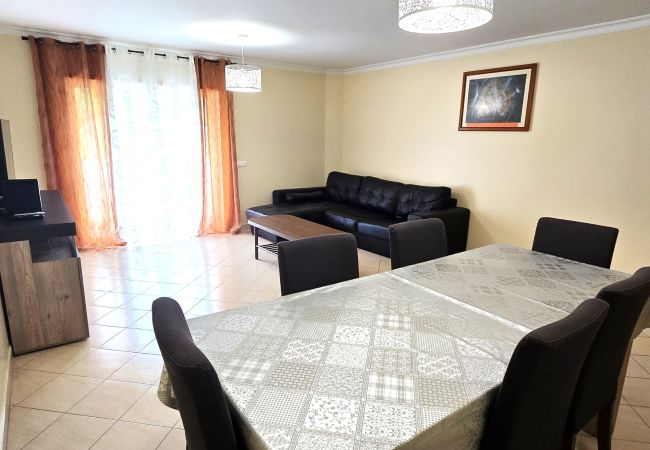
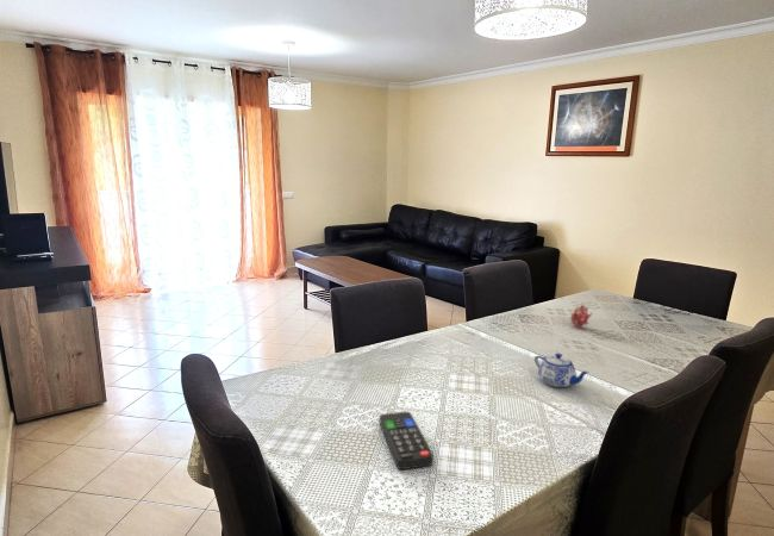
+ remote control [379,411,435,470]
+ fruit [569,301,593,330]
+ teapot [533,353,589,388]
